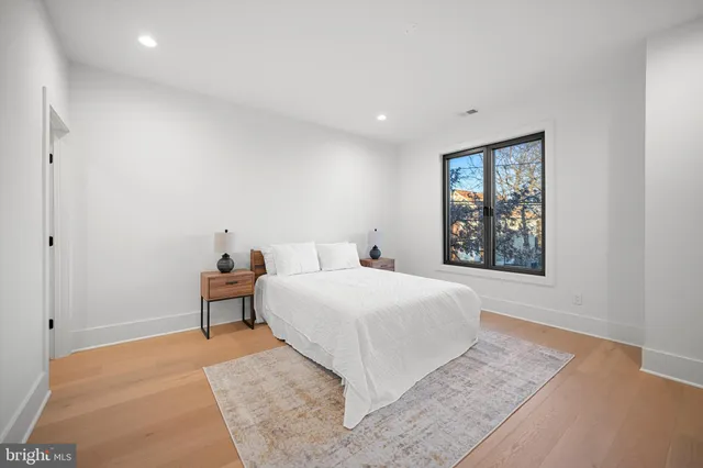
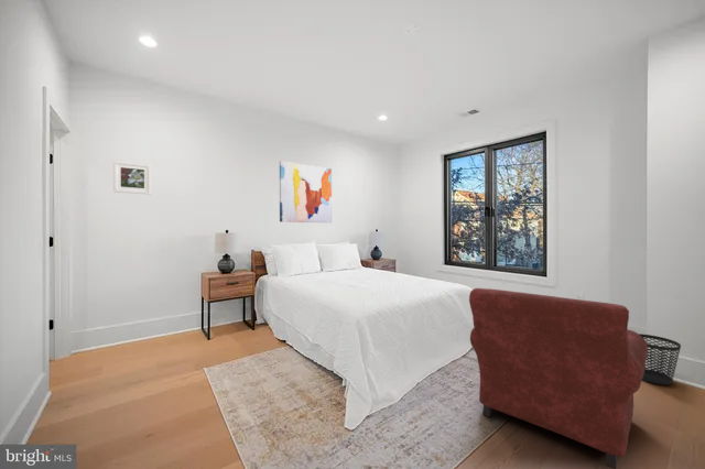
+ wall art [279,161,333,223]
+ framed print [112,160,152,195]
+ armchair [468,287,649,469]
+ wastebasket [638,332,682,386]
